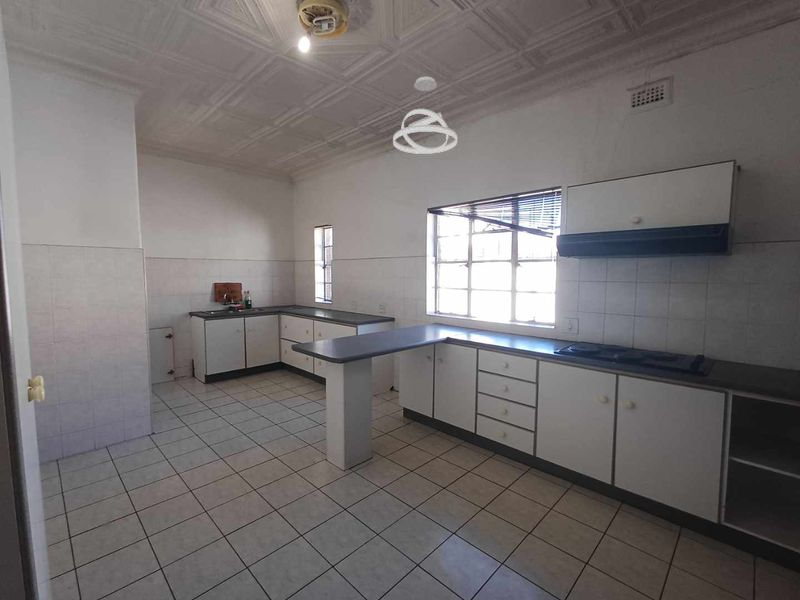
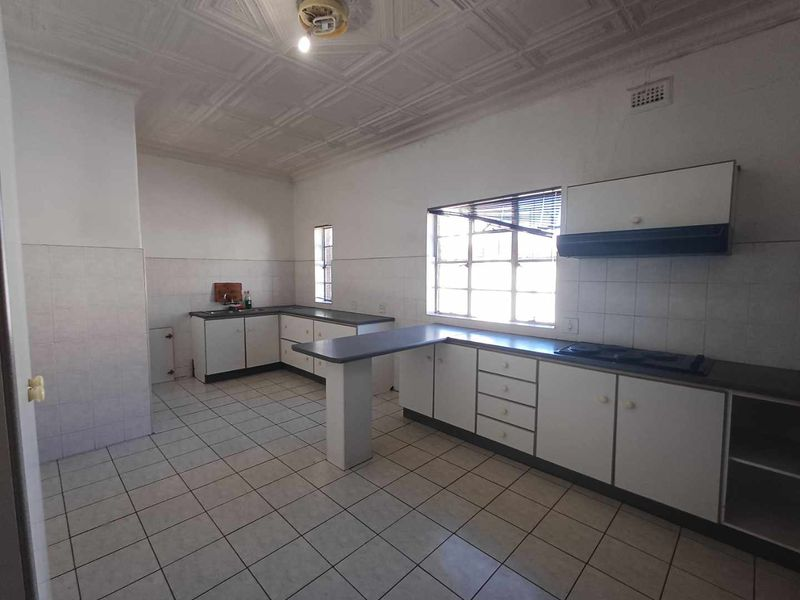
- pendant light [392,76,458,155]
